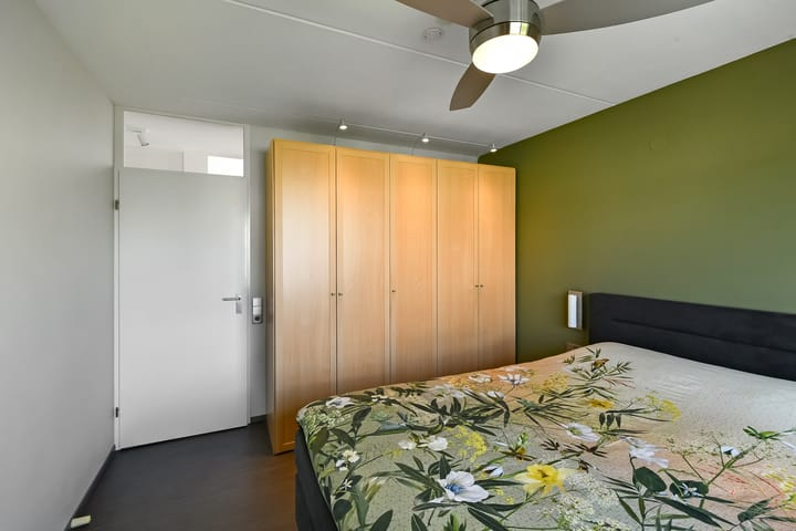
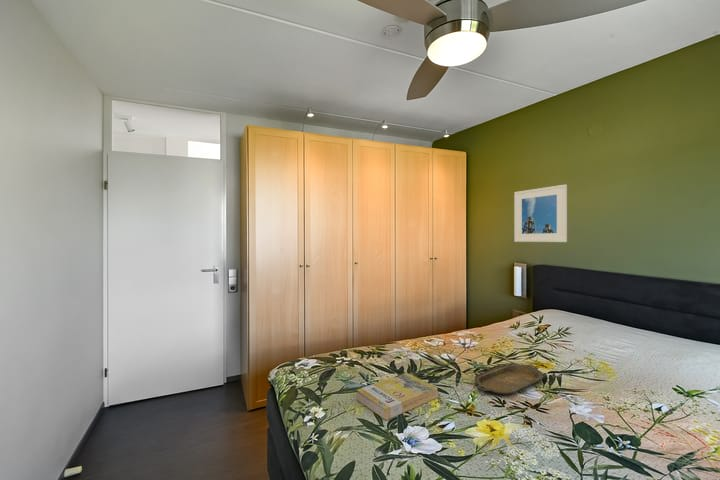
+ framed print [513,183,568,243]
+ serving tray [474,362,545,396]
+ book [356,372,439,421]
